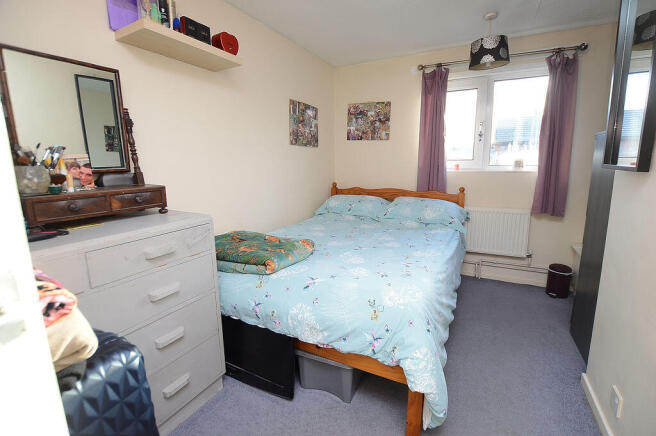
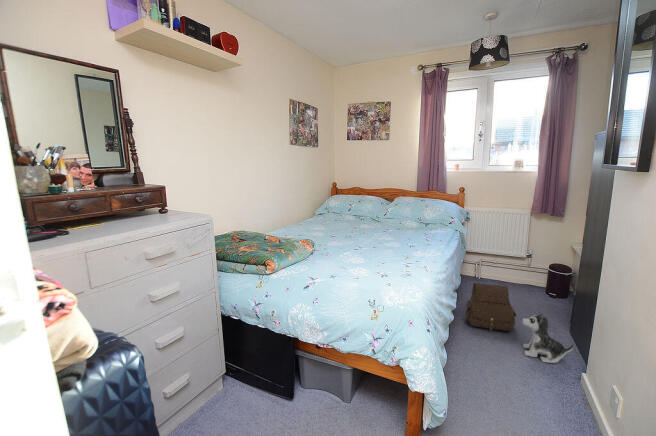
+ satchel [464,282,517,332]
+ plush toy [521,310,575,364]
